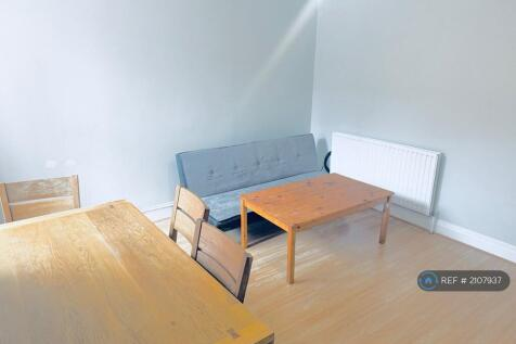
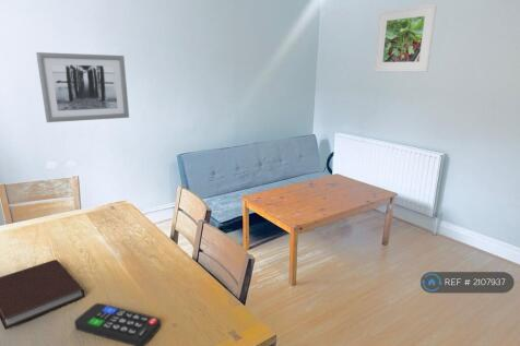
+ wall art [35,51,130,123]
+ notebook [0,259,85,331]
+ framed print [373,2,438,73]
+ remote control [73,302,162,346]
